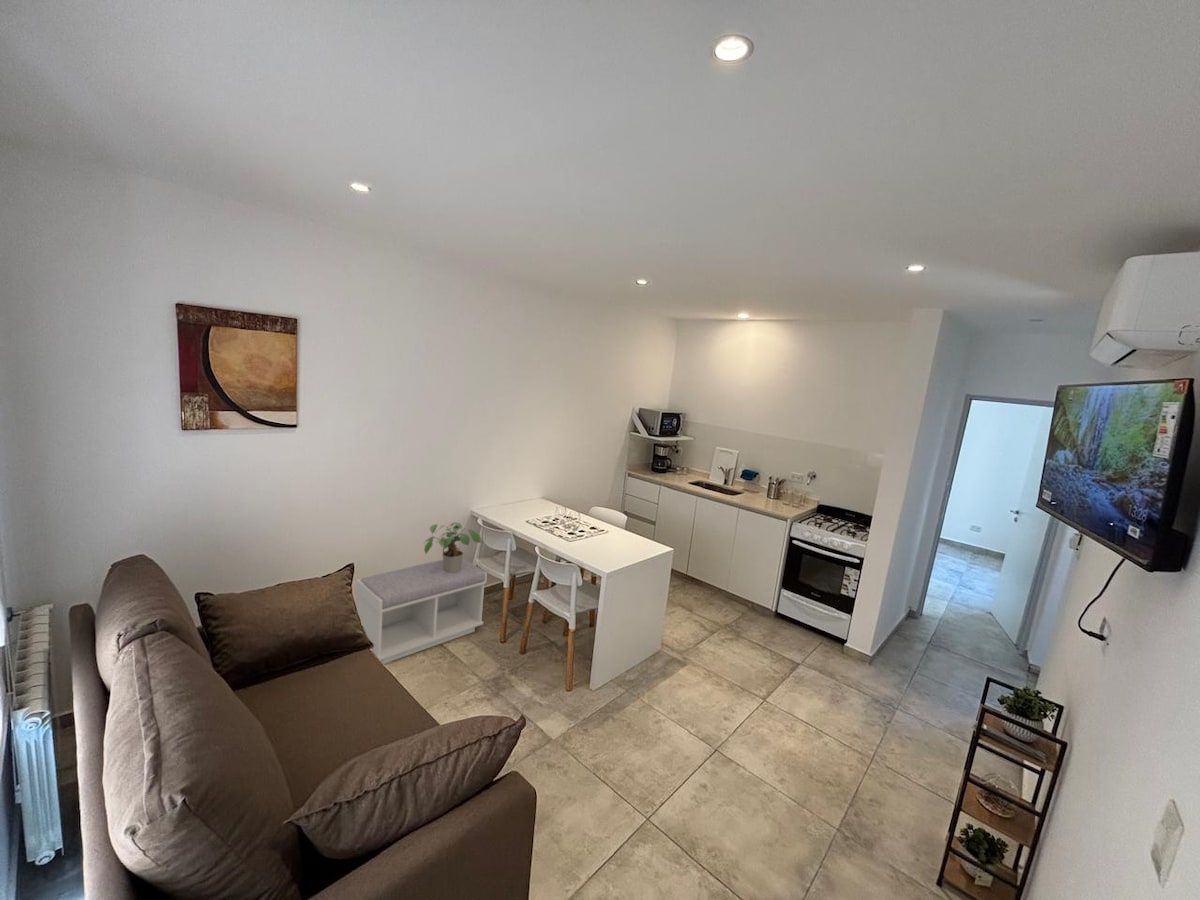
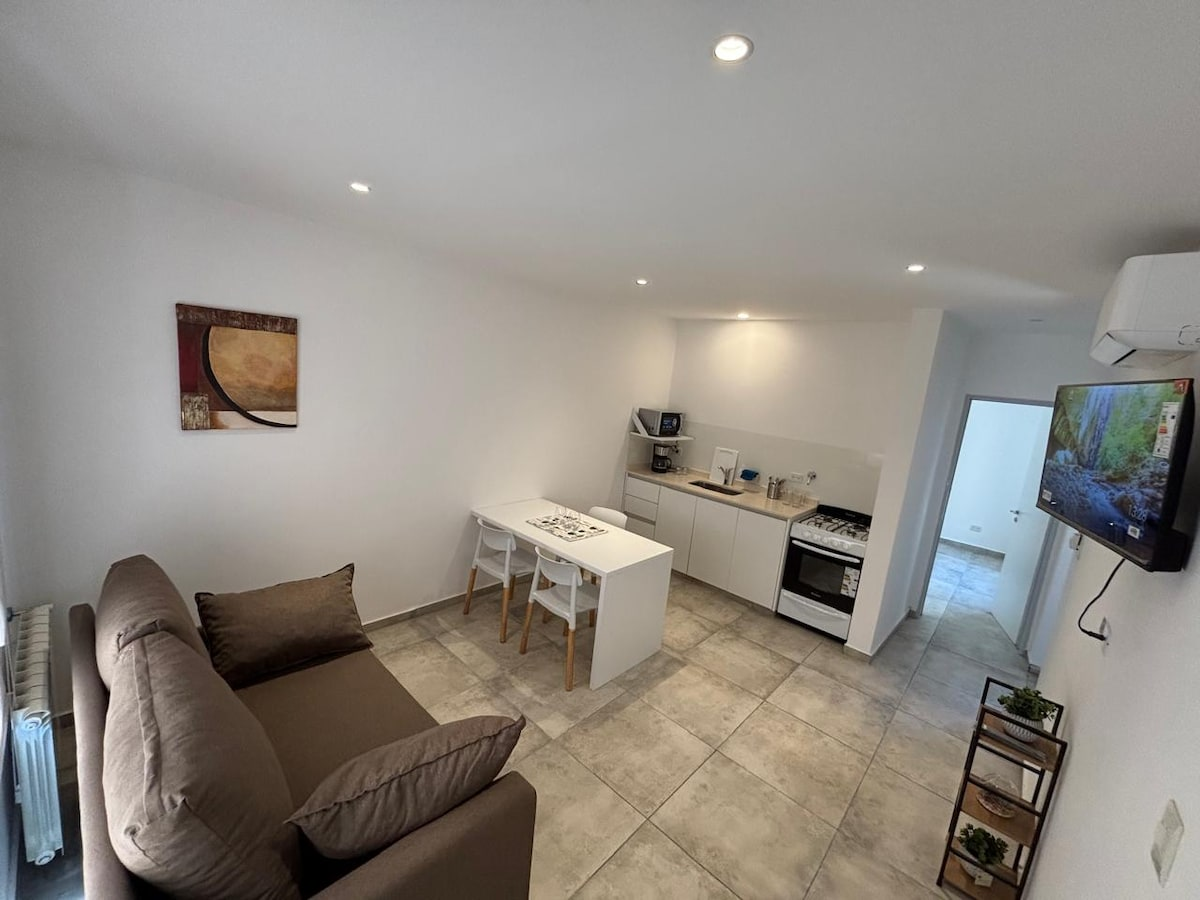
- bench [355,557,488,665]
- potted plant [423,521,482,572]
